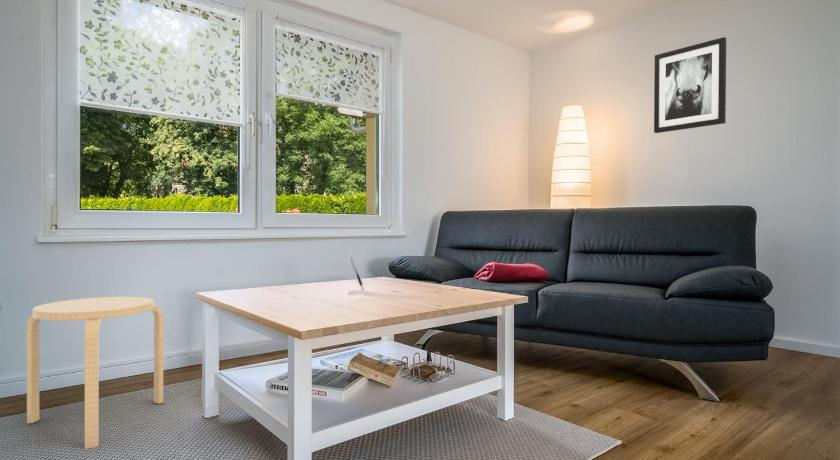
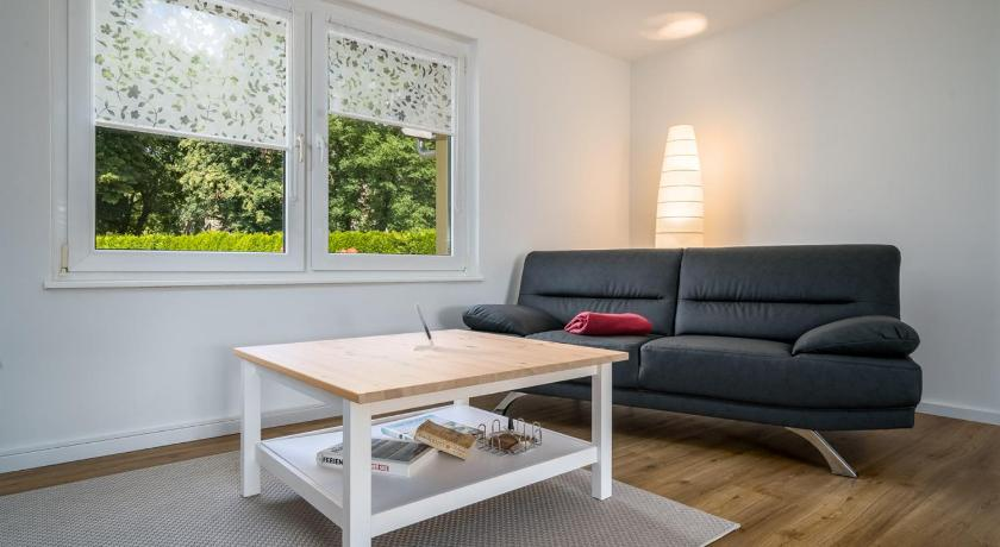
- wall art [653,36,727,134]
- stool [26,296,164,450]
